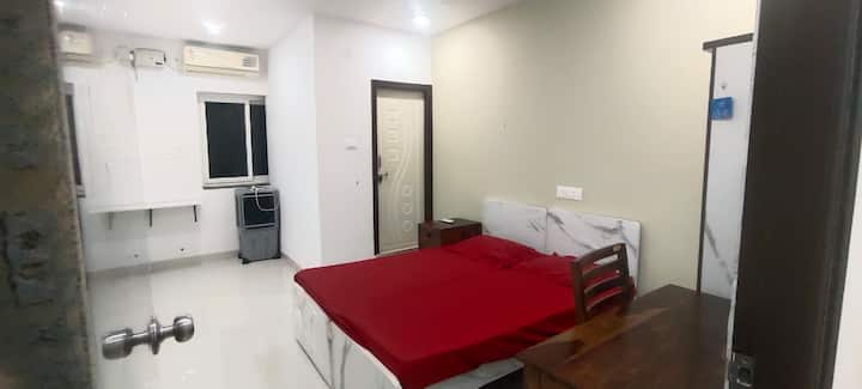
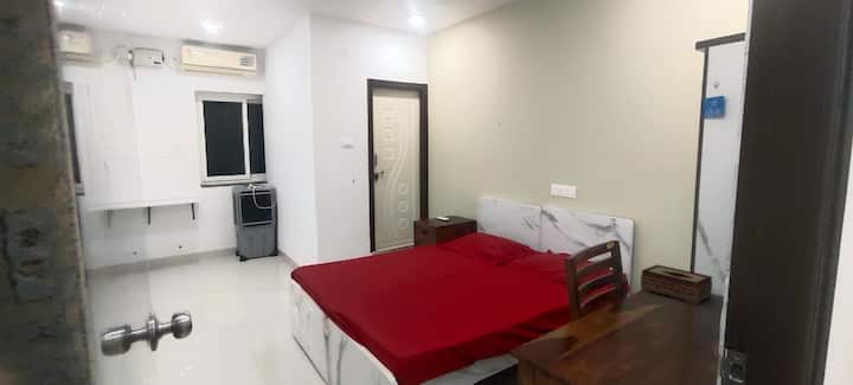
+ tissue box [640,263,713,306]
